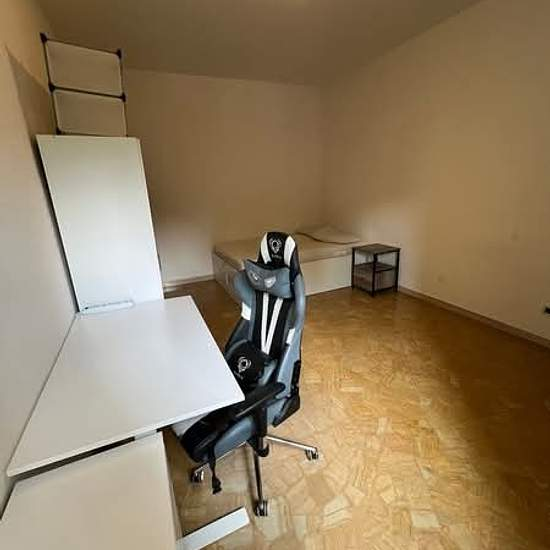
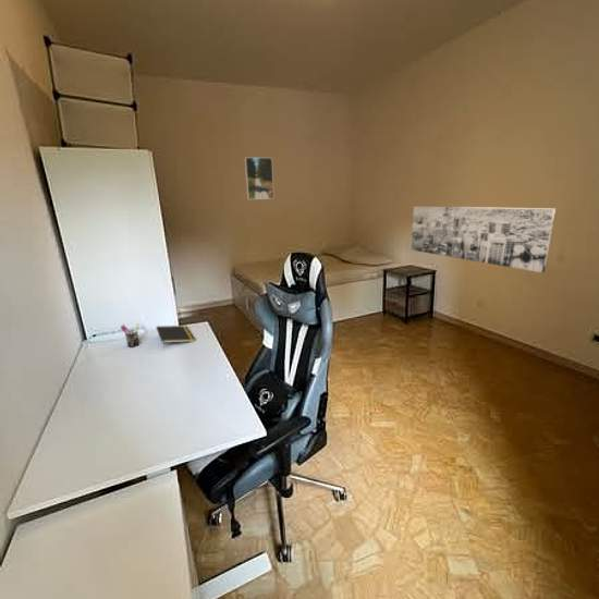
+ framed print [244,157,276,200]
+ pen holder [120,322,140,349]
+ wall art [411,206,557,273]
+ notepad [156,325,196,350]
